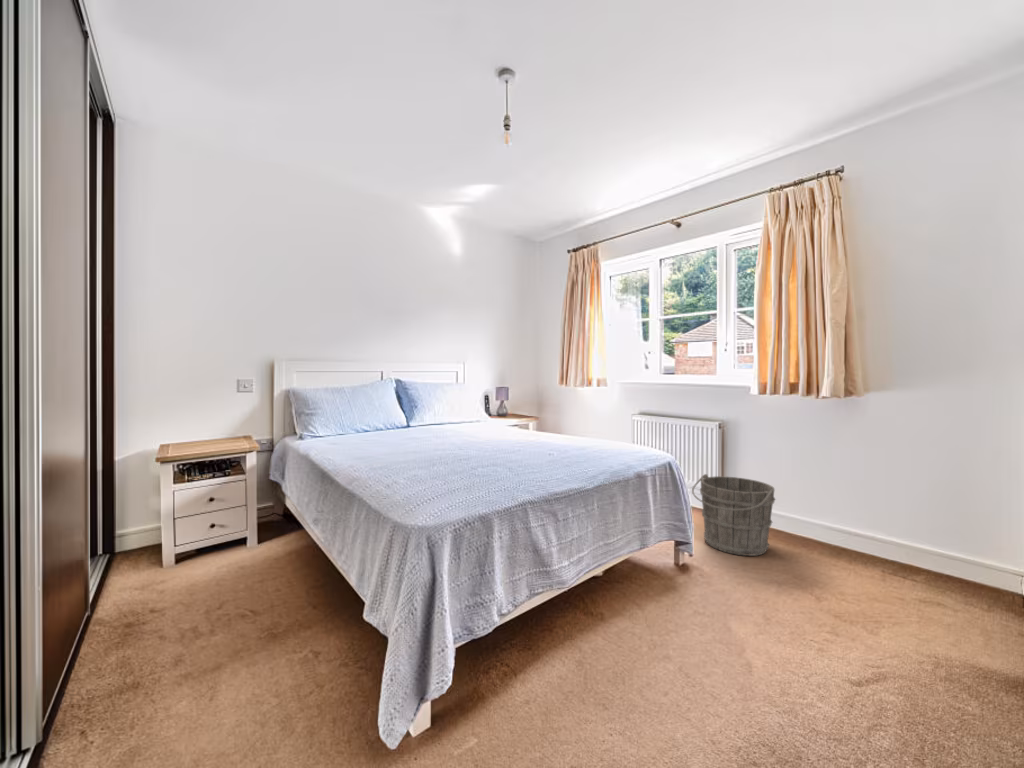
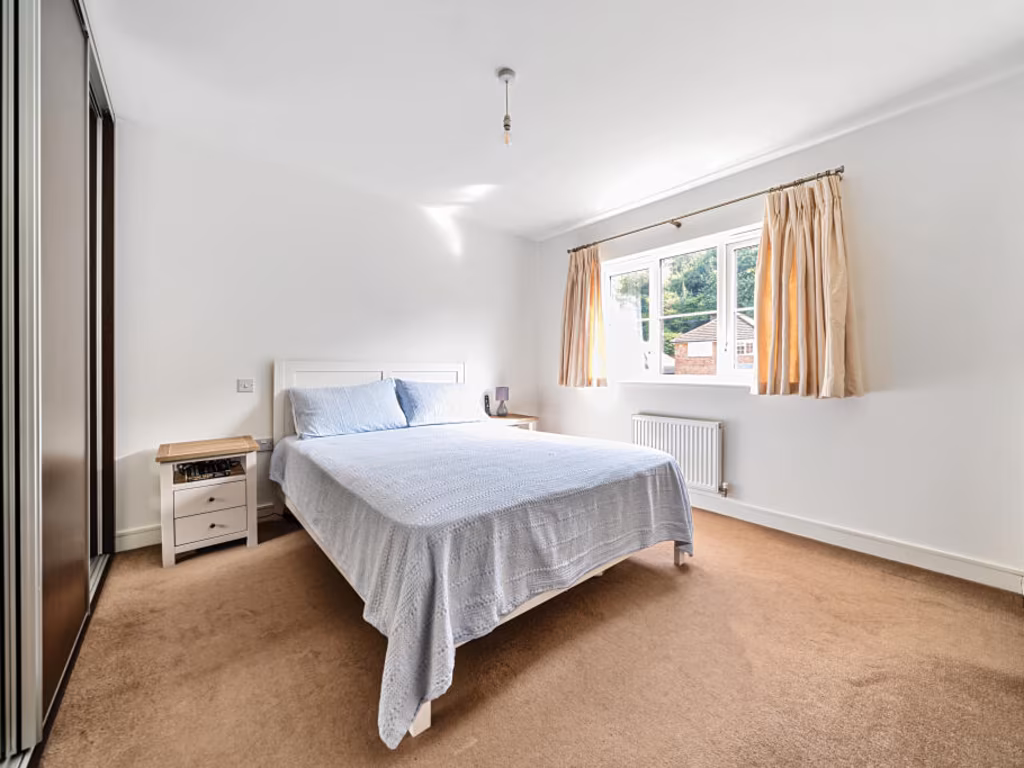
- bucket [691,473,777,557]
